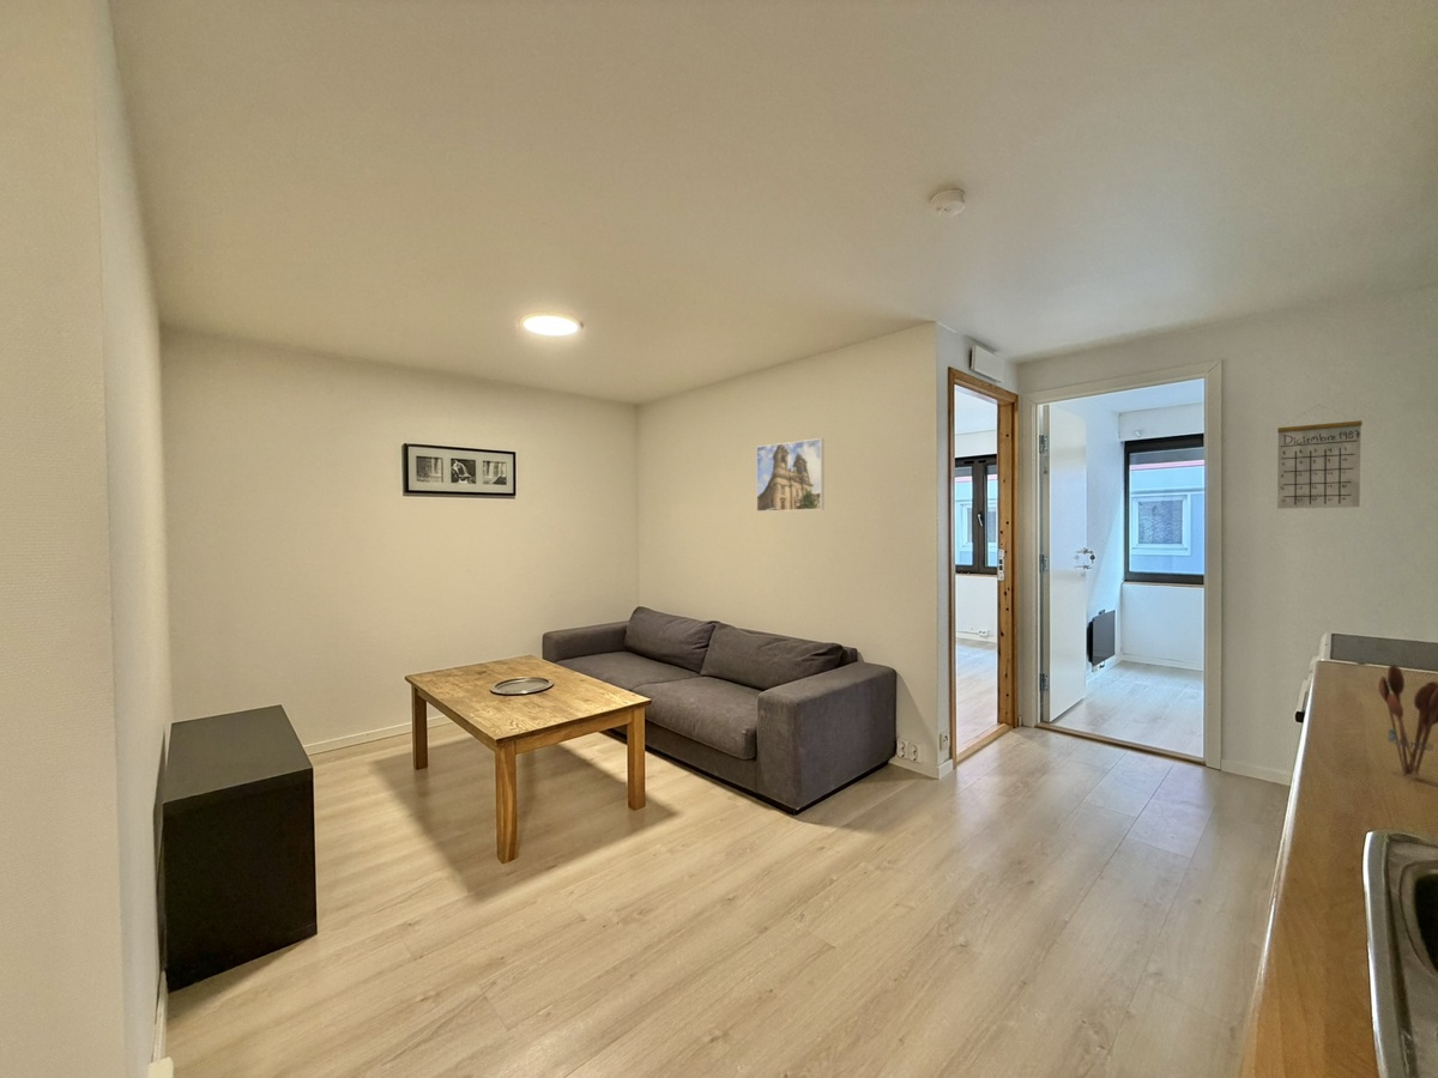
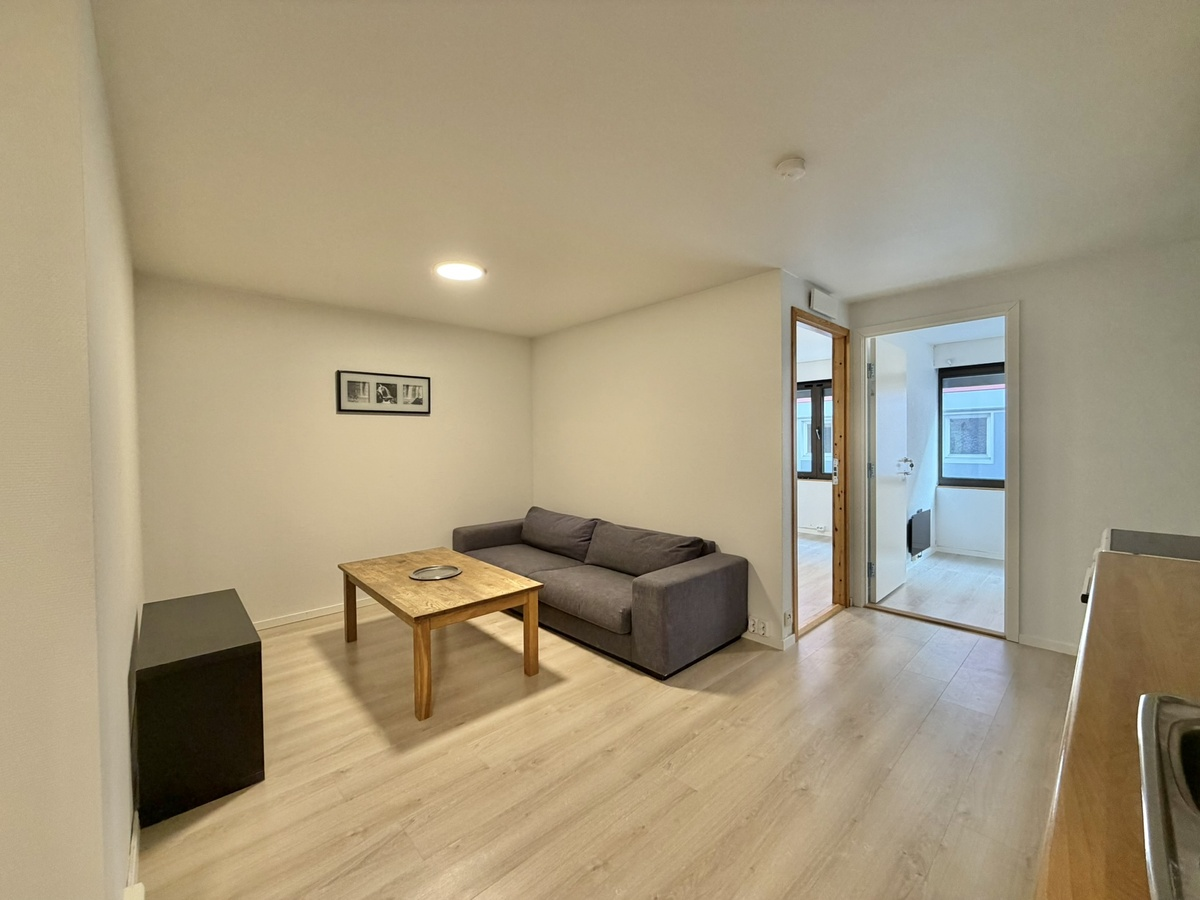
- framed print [755,437,824,513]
- utensil holder [1377,664,1438,780]
- calendar [1276,404,1364,510]
